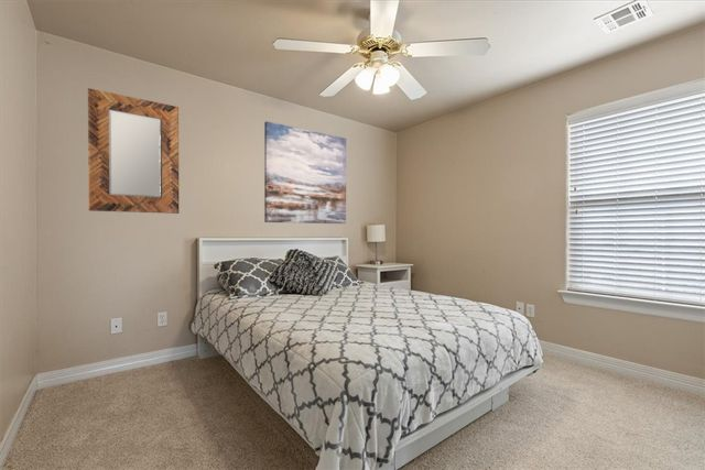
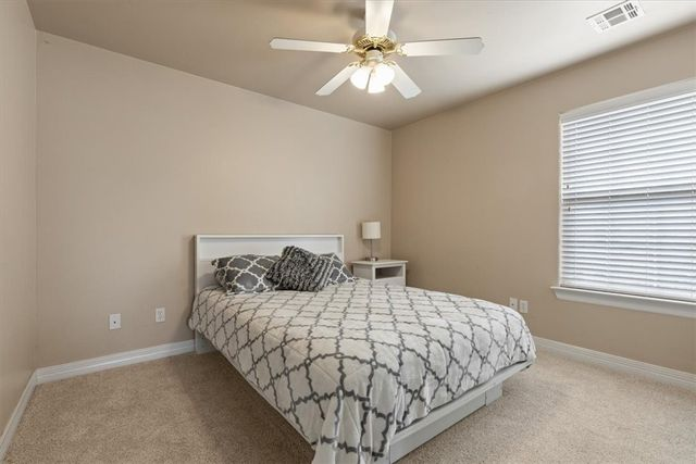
- home mirror [87,87,180,215]
- wall art [263,120,347,225]
